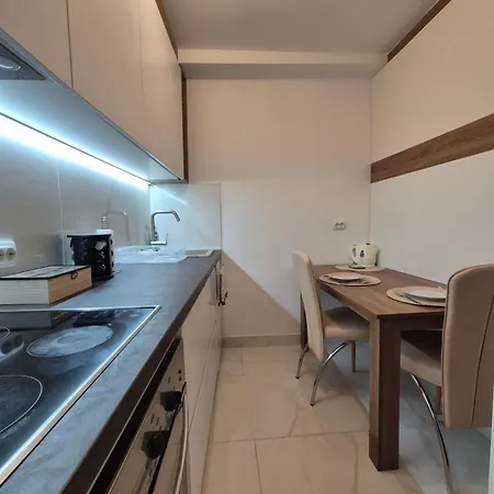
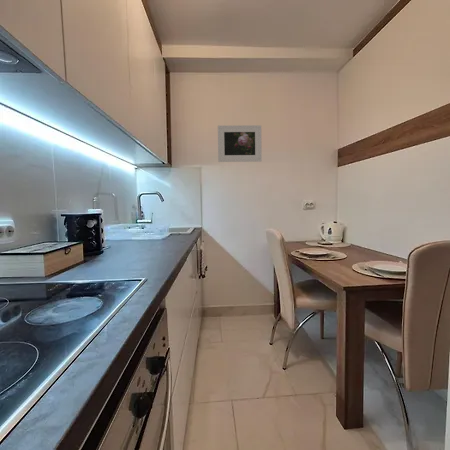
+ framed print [217,124,263,163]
